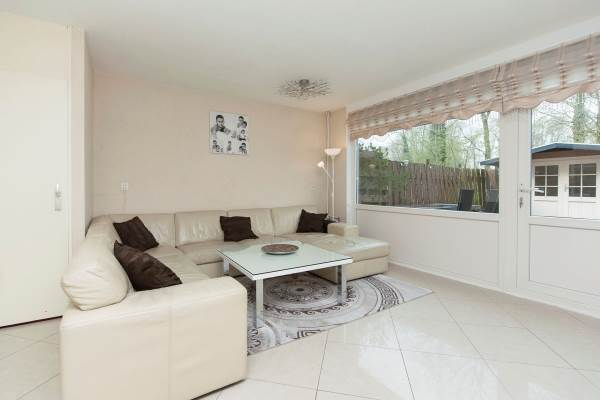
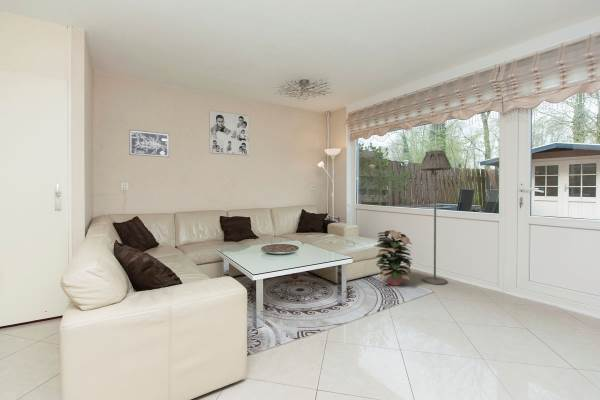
+ decorative plant [373,229,413,286]
+ wall art [128,129,170,158]
+ floor lamp [419,149,452,285]
